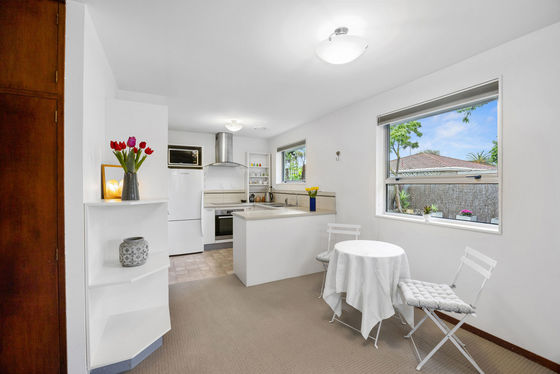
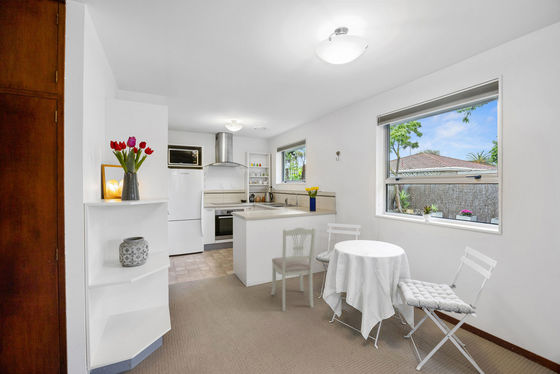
+ dining chair [270,227,317,312]
